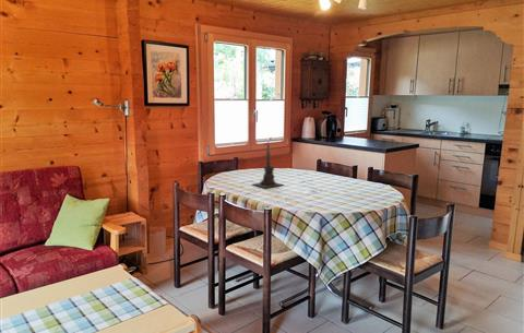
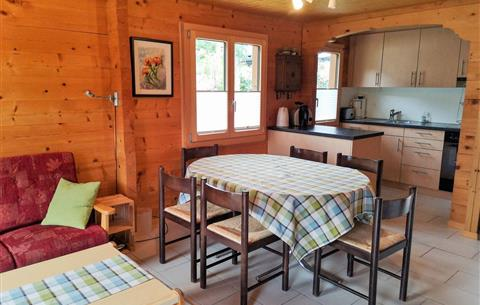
- candle holder [251,142,285,189]
